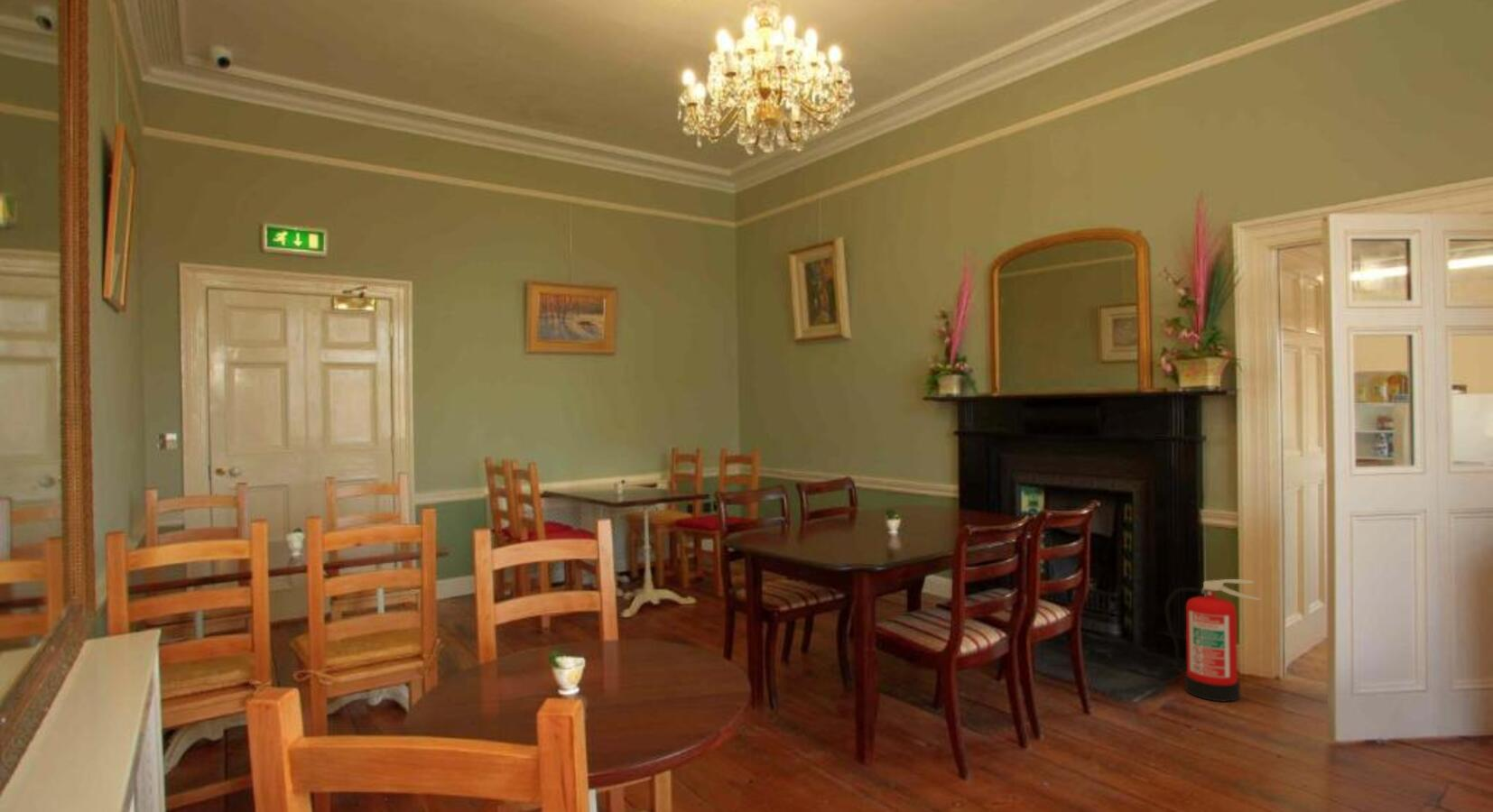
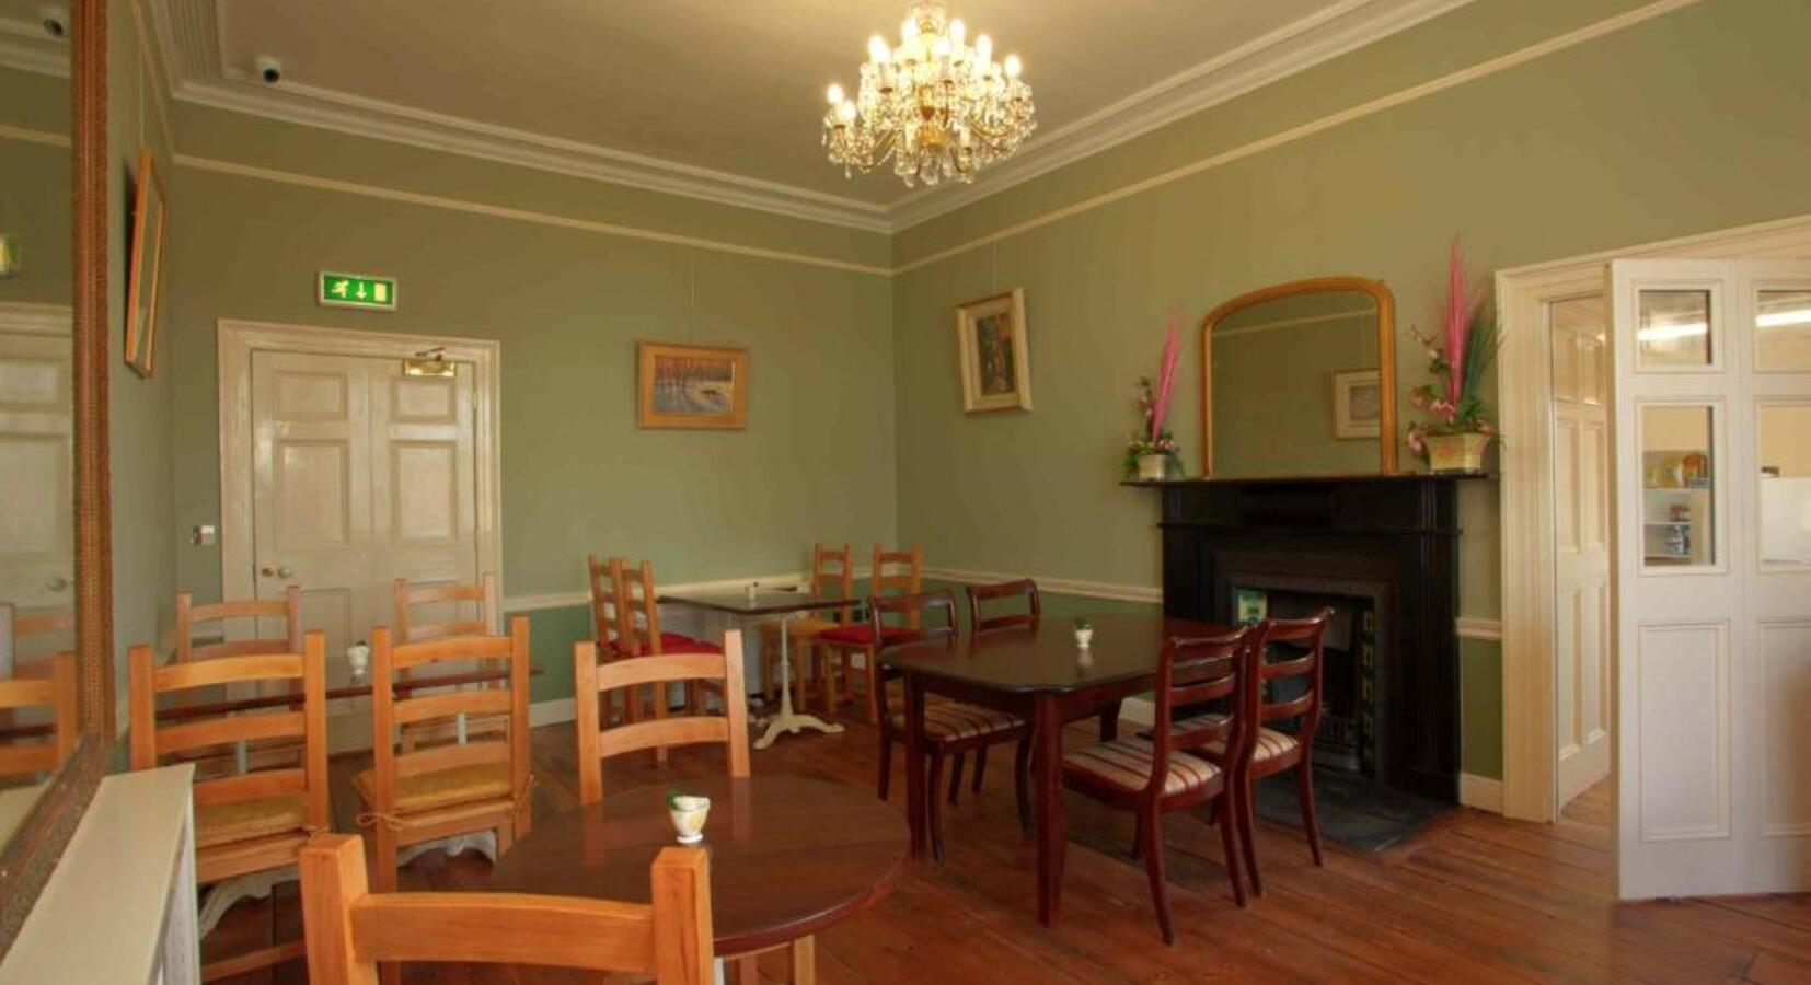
- fire extinguisher [1164,578,1262,703]
